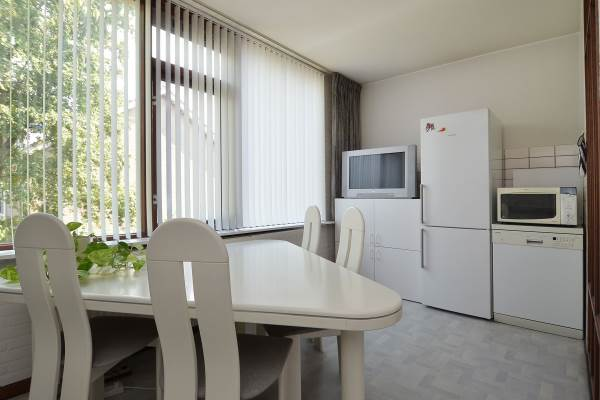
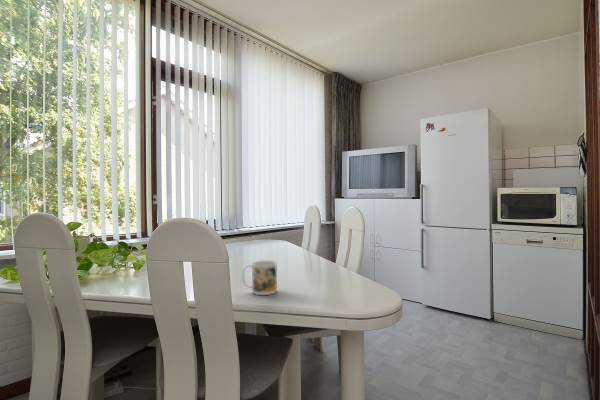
+ mug [241,260,278,296]
